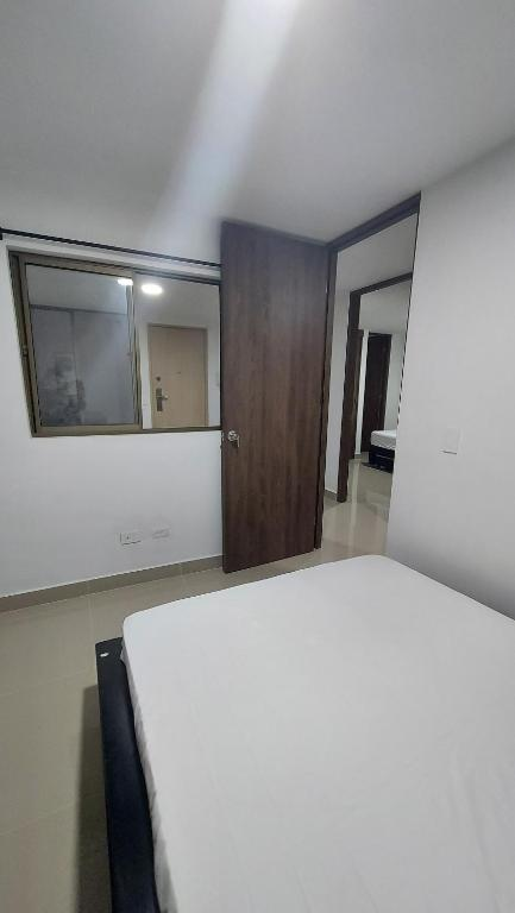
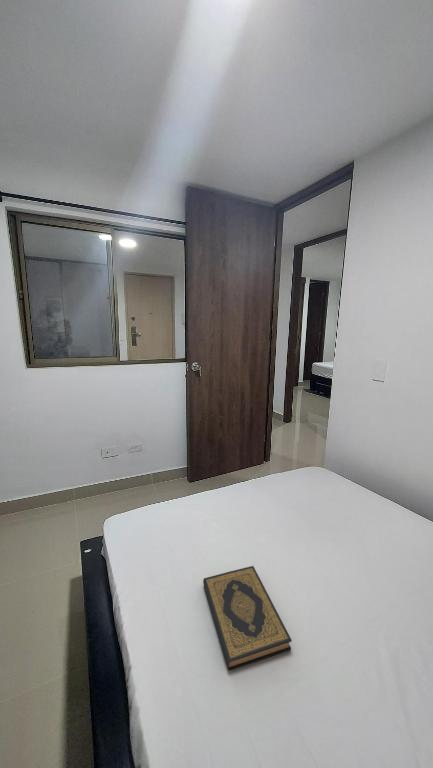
+ hardback book [202,565,293,671]
